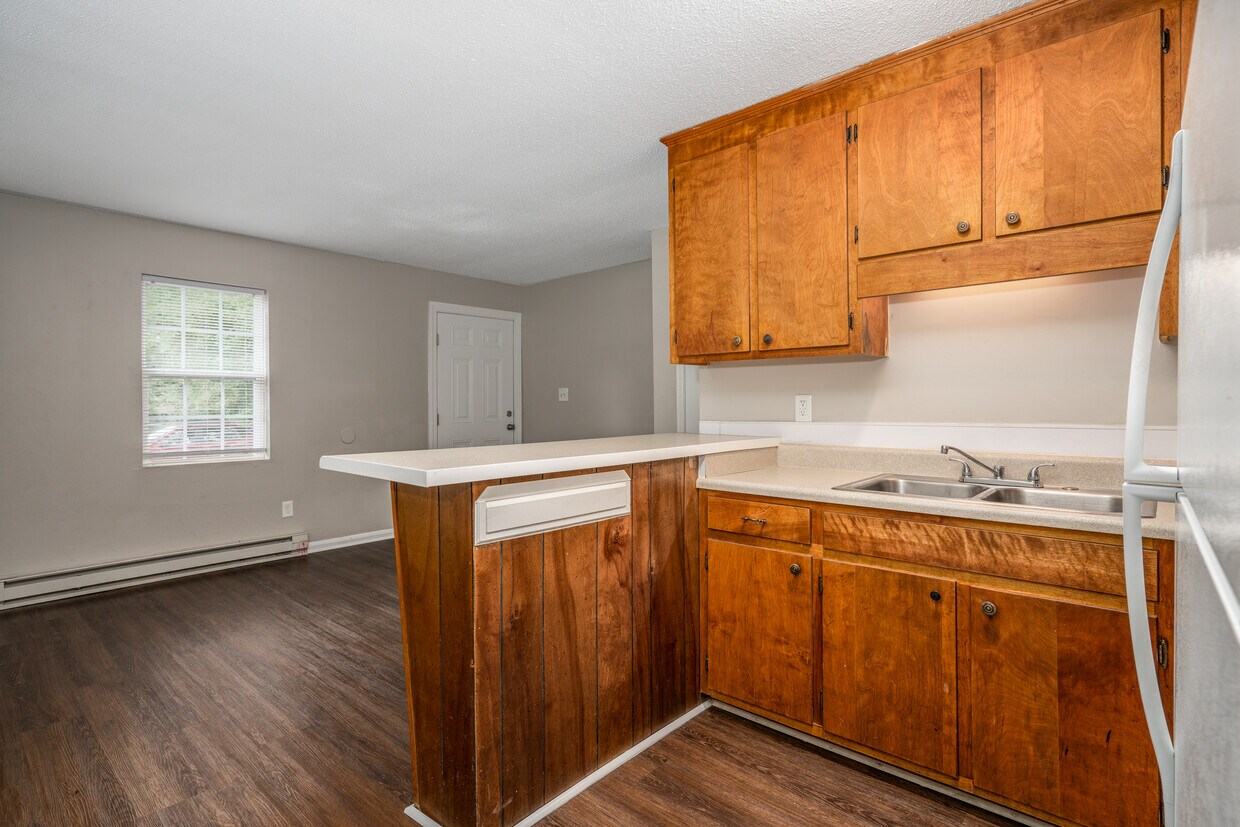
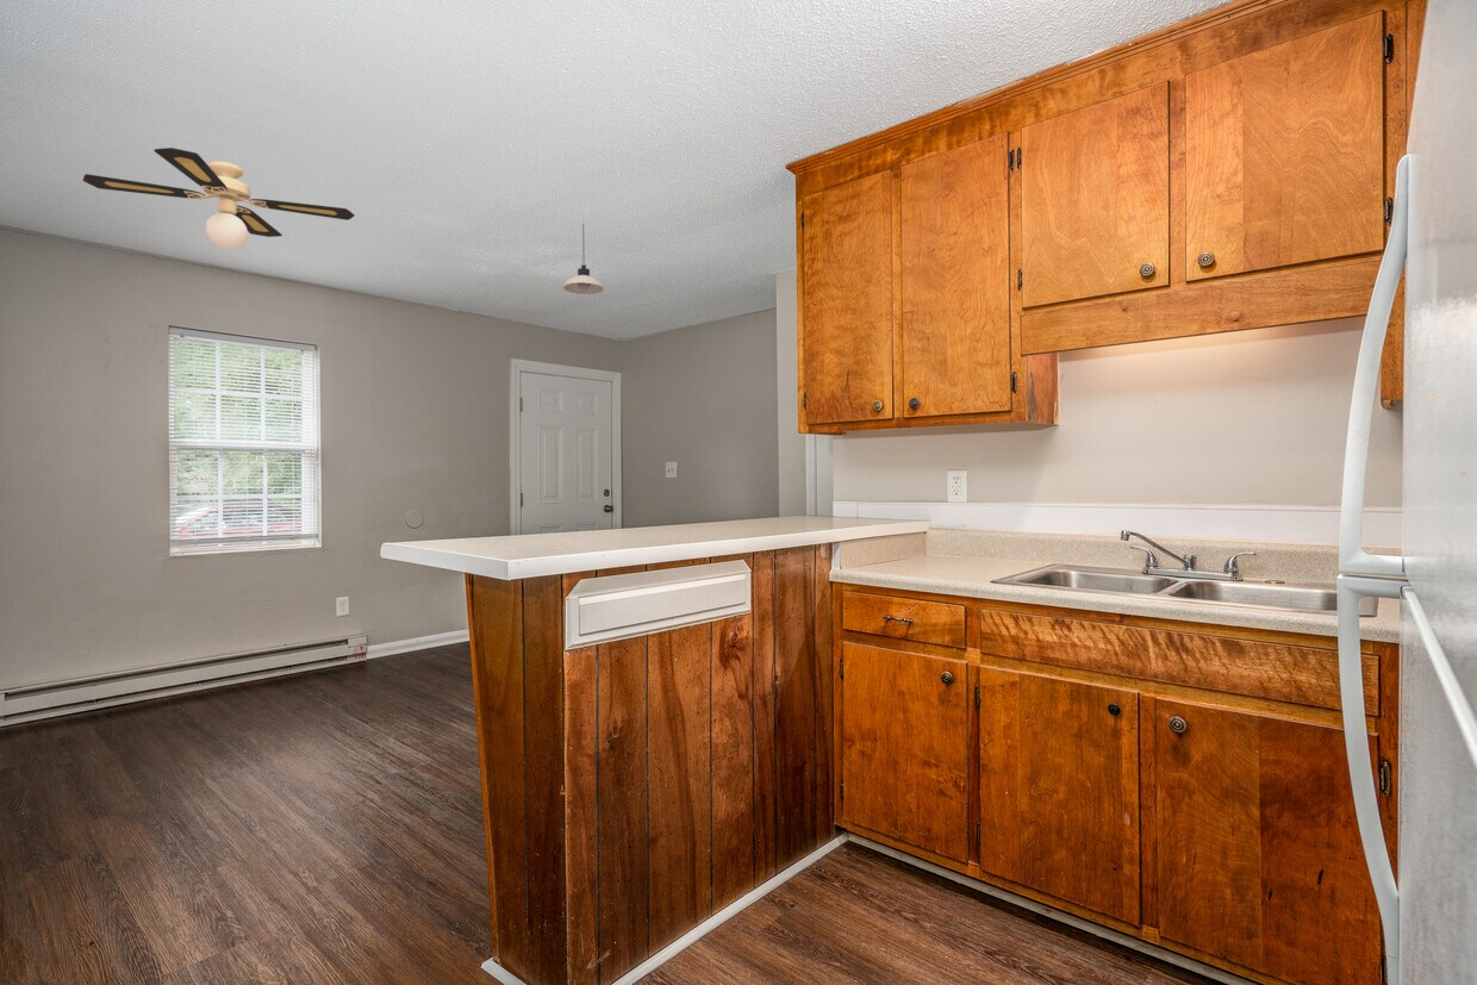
+ ceiling fan [82,146,356,250]
+ pendant light [562,223,605,295]
